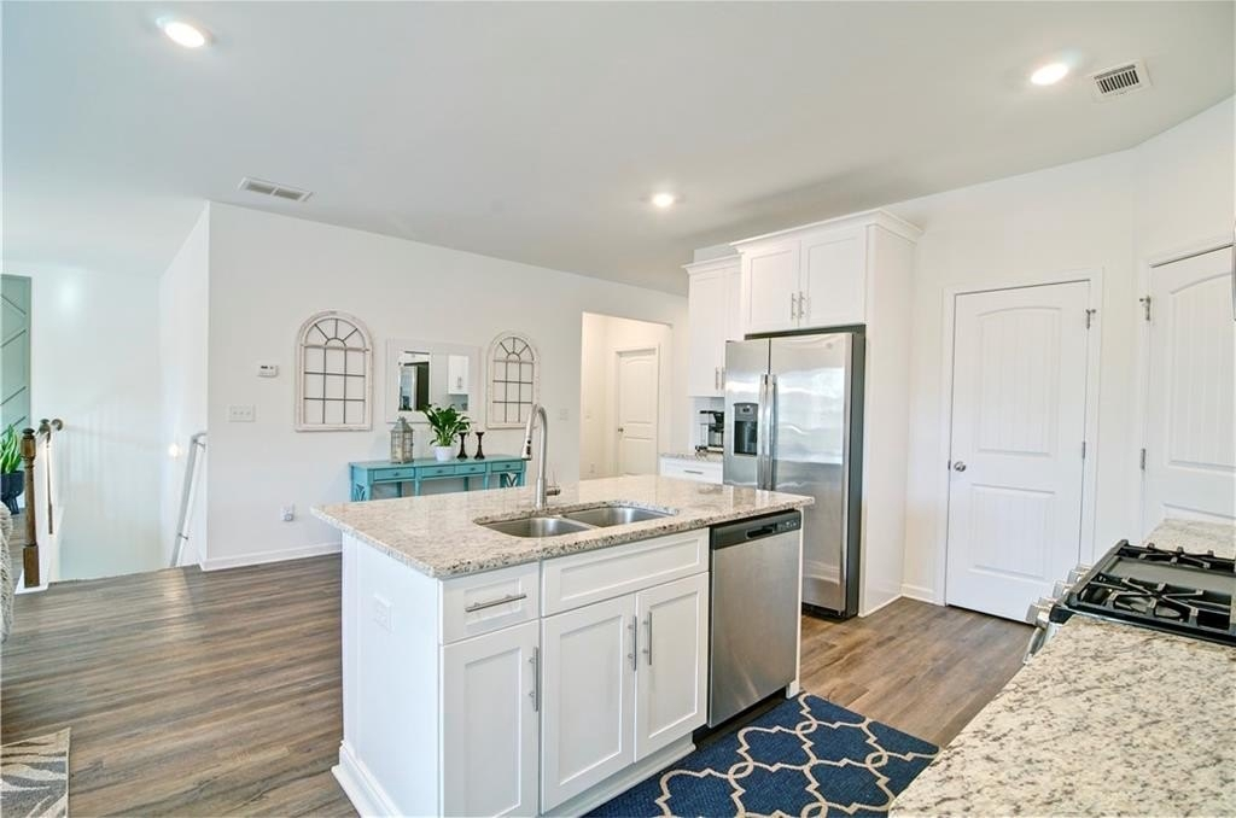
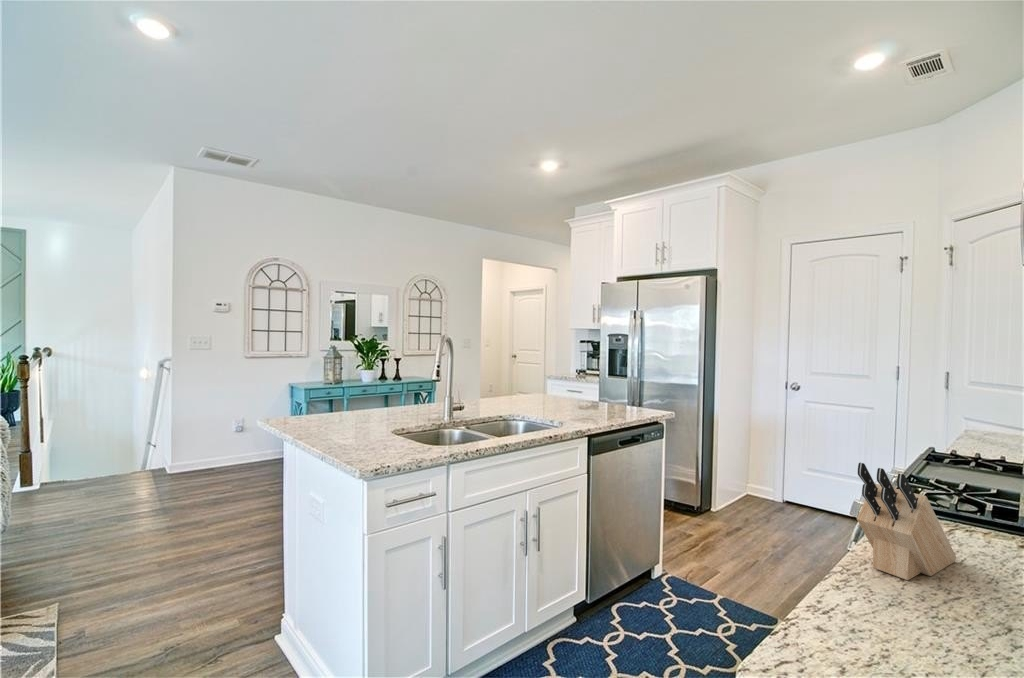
+ knife block [856,462,958,581]
